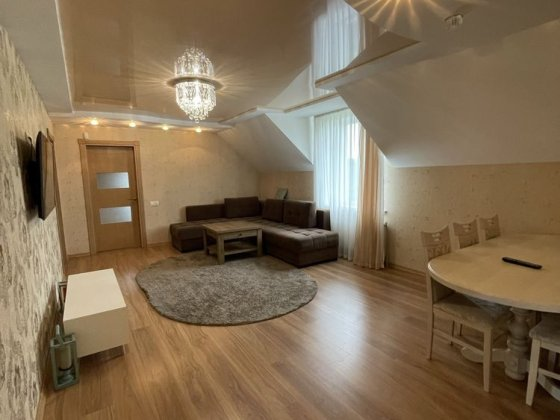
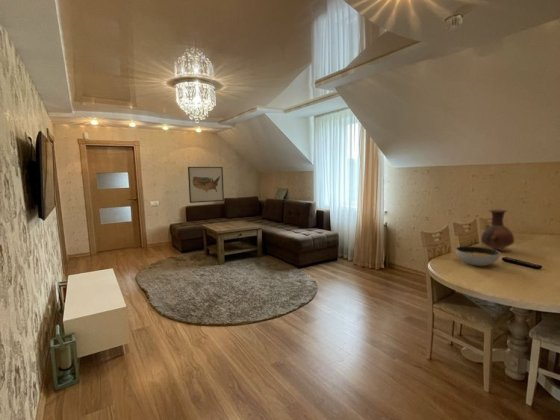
+ vase [480,209,515,251]
+ soup bowl [455,245,501,267]
+ wall art [187,166,225,204]
